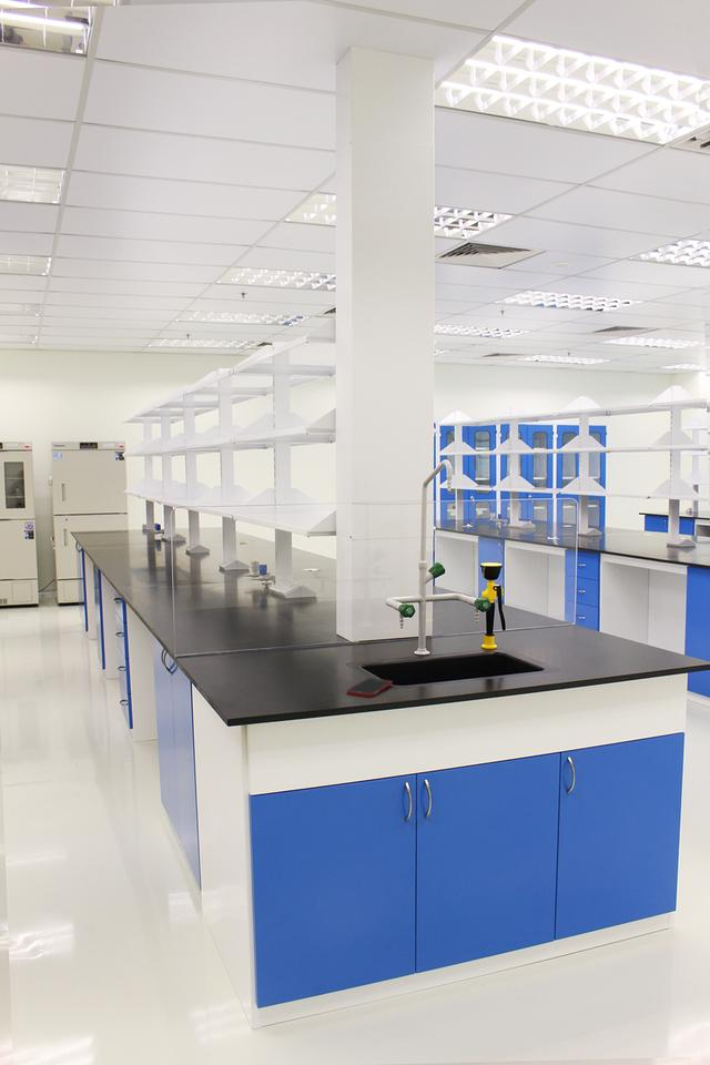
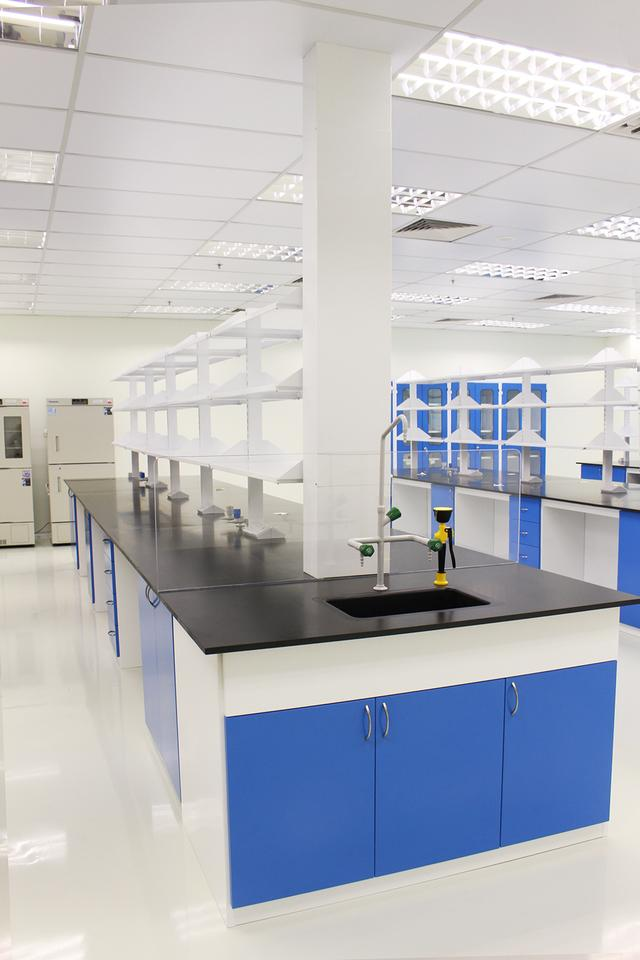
- cell phone [346,677,394,698]
